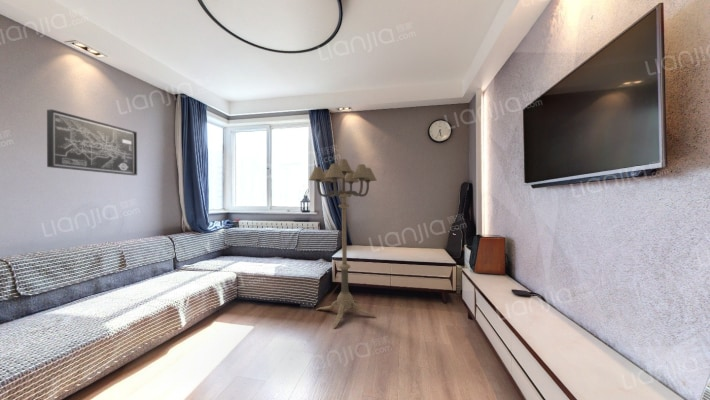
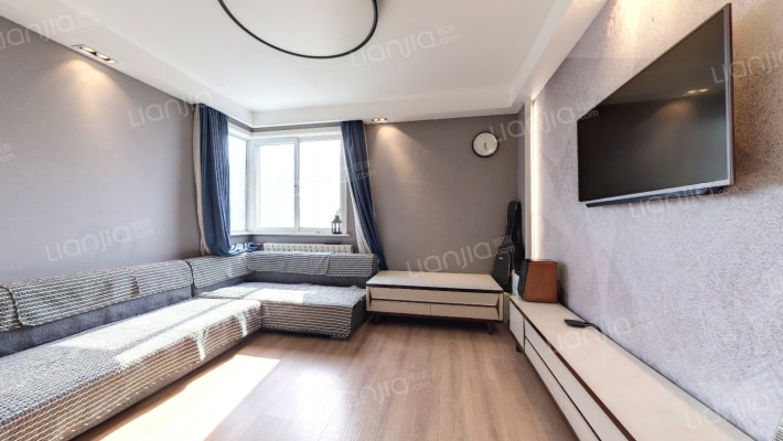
- floor lamp [308,158,378,329]
- wall art [46,108,138,176]
